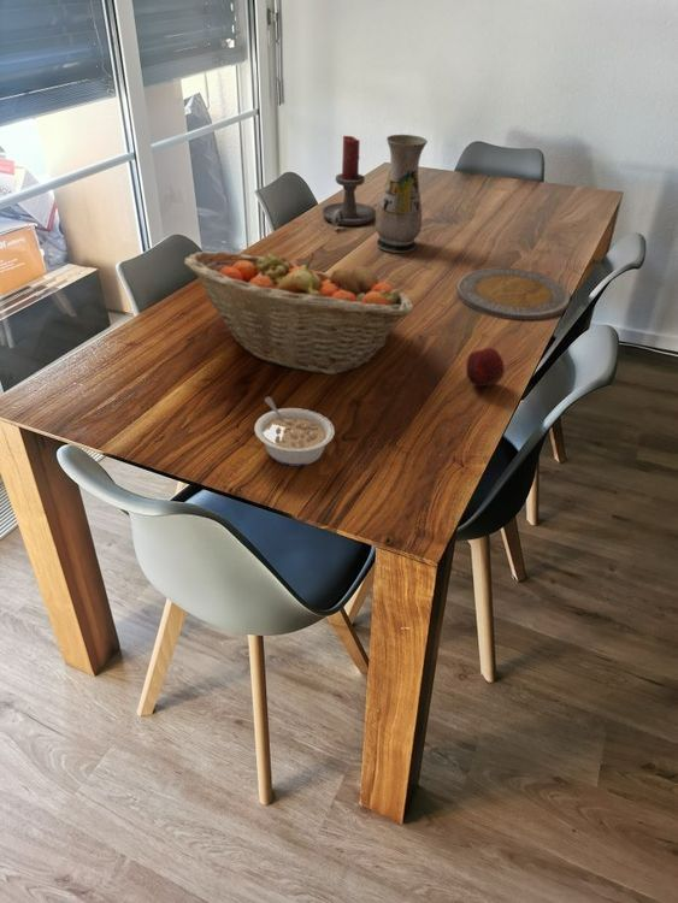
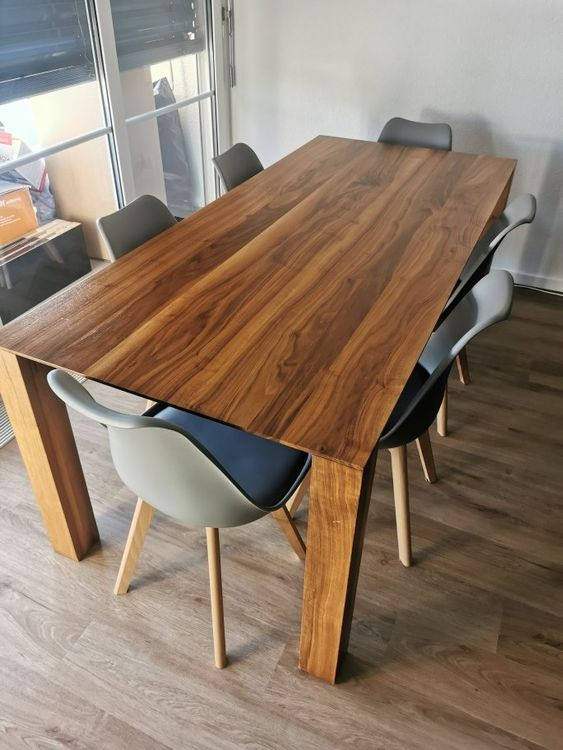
- candle holder [320,135,377,228]
- plate [456,267,571,321]
- legume [253,396,336,467]
- fruit basket [183,250,414,376]
- vase [375,134,429,254]
- apple [465,347,506,390]
